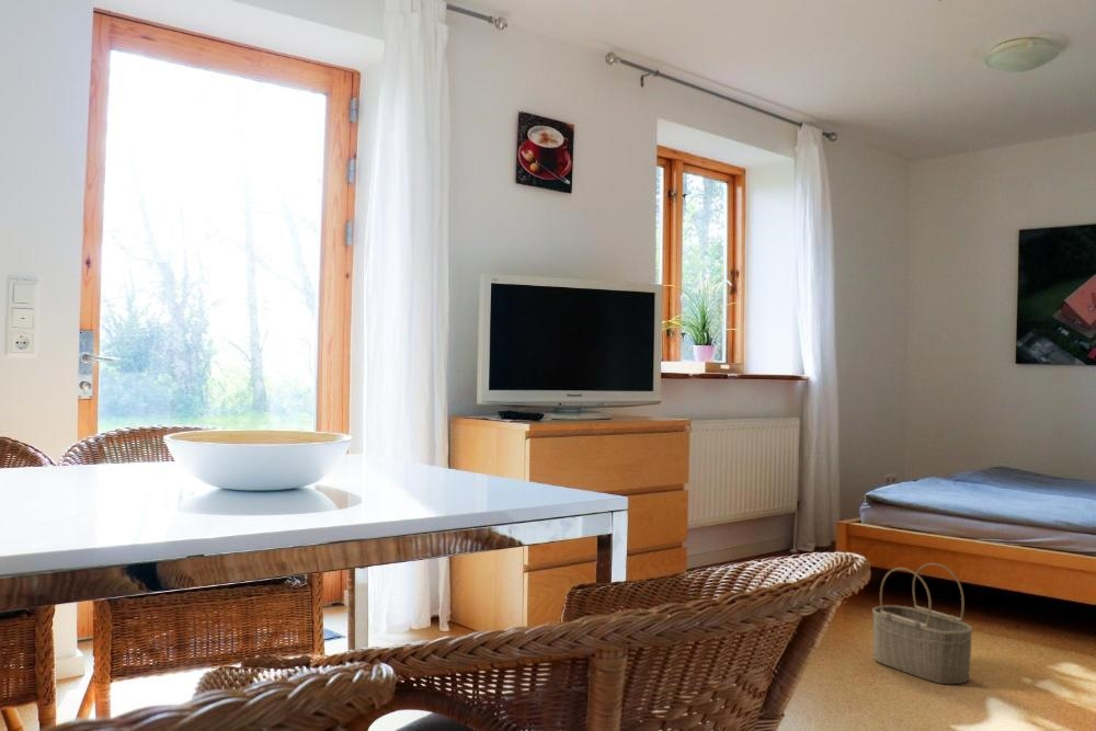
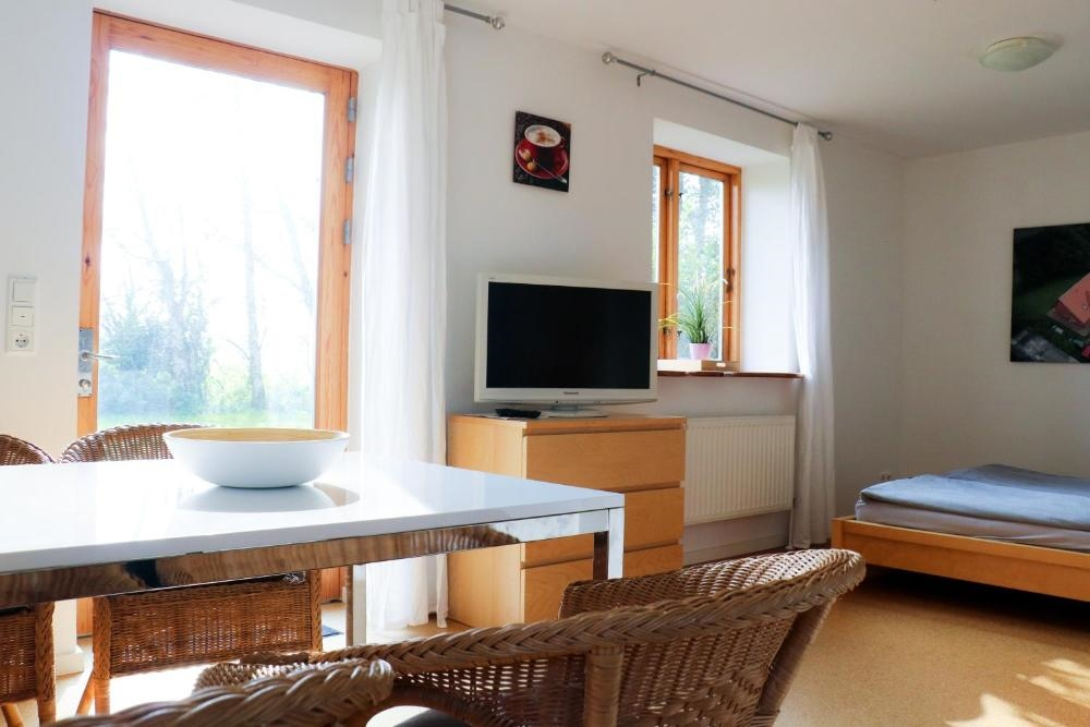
- wicker basket [871,562,973,685]
